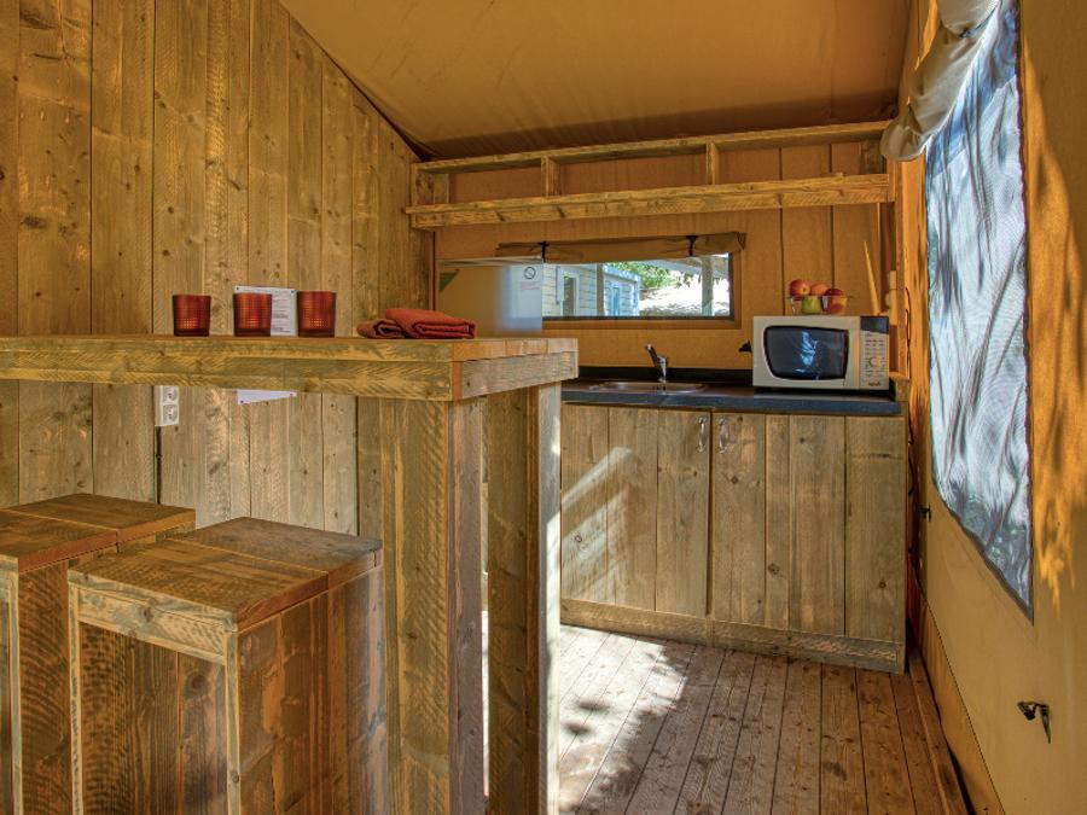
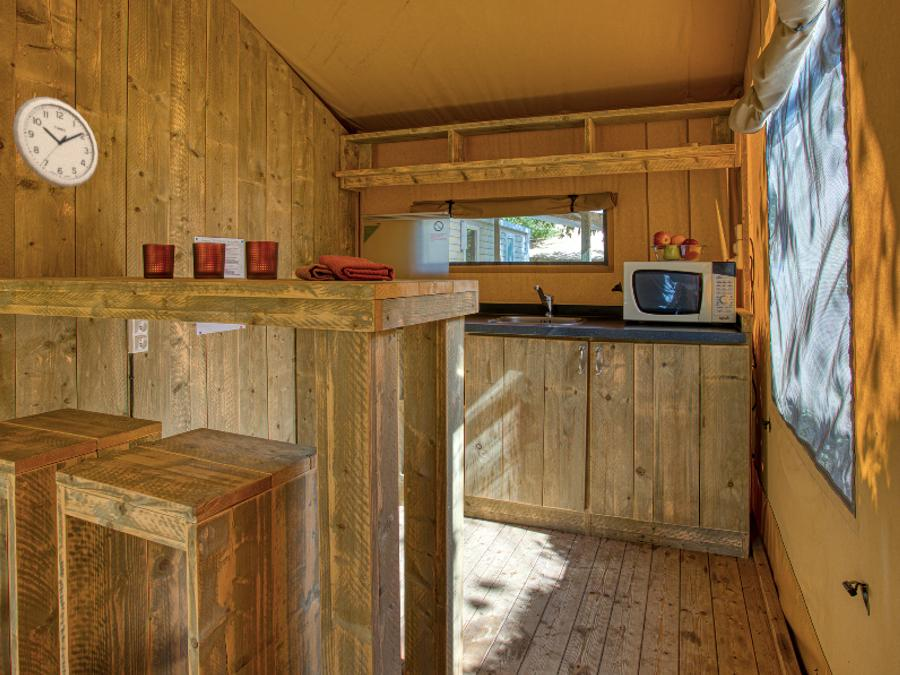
+ wall clock [11,96,99,188]
